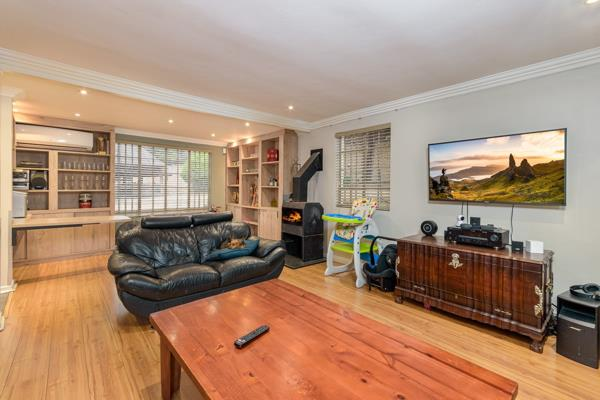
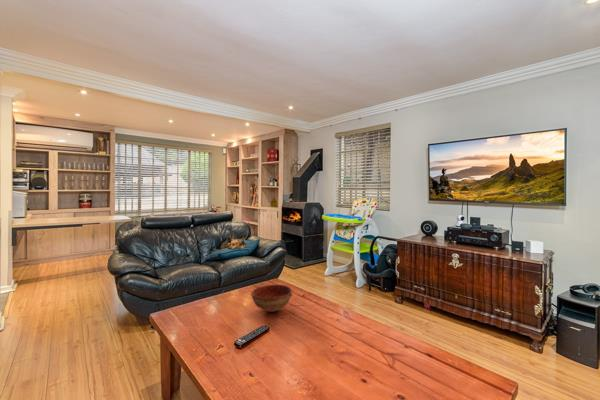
+ bowl [250,284,293,313]
